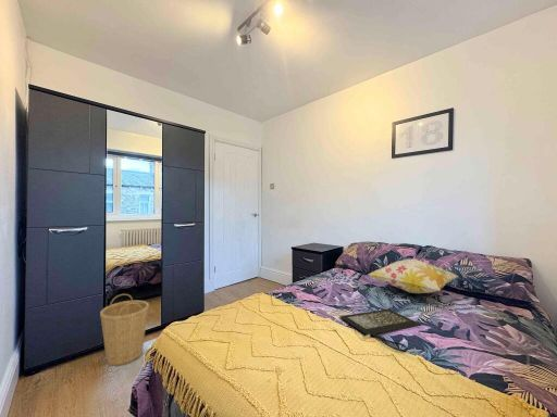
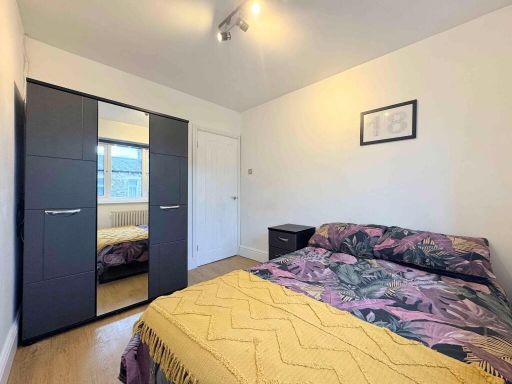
- basket [99,293,150,367]
- clutch bag [338,308,422,353]
- decorative pillow [367,258,459,294]
